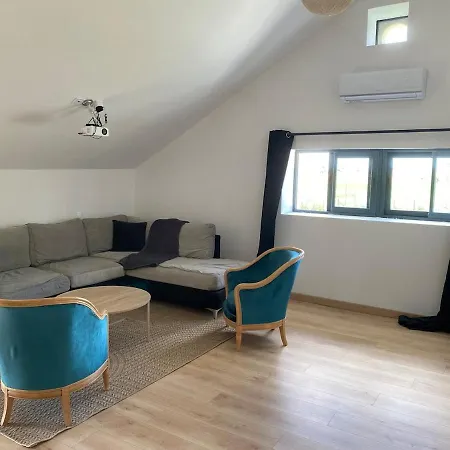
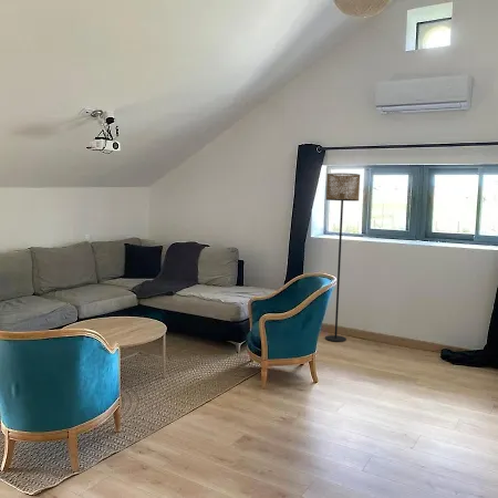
+ floor lamp [324,173,361,343]
